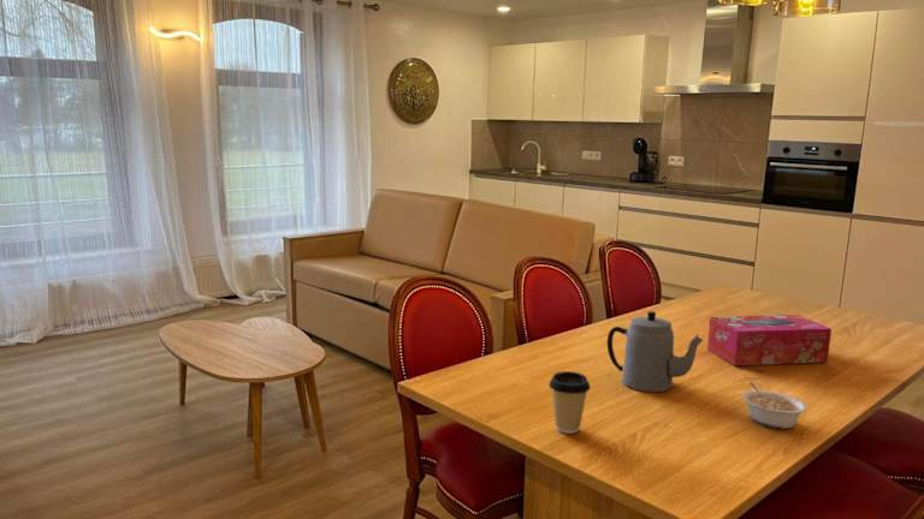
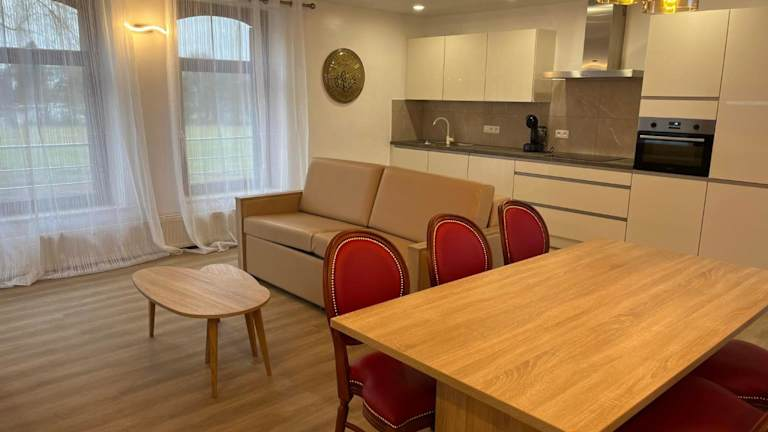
- teapot [606,310,704,393]
- legume [741,381,808,430]
- coffee cup [547,370,592,435]
- tissue box [706,314,833,366]
